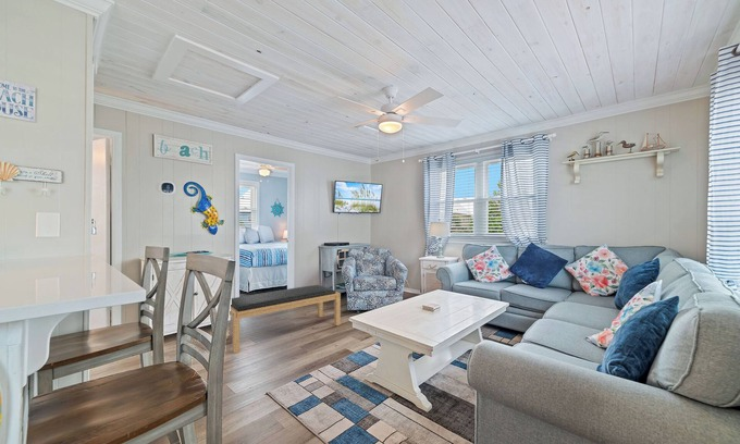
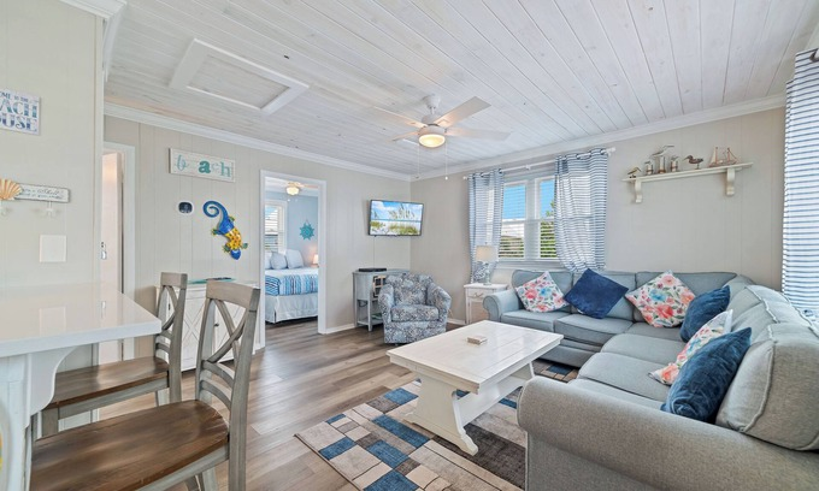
- bench [225,284,342,355]
